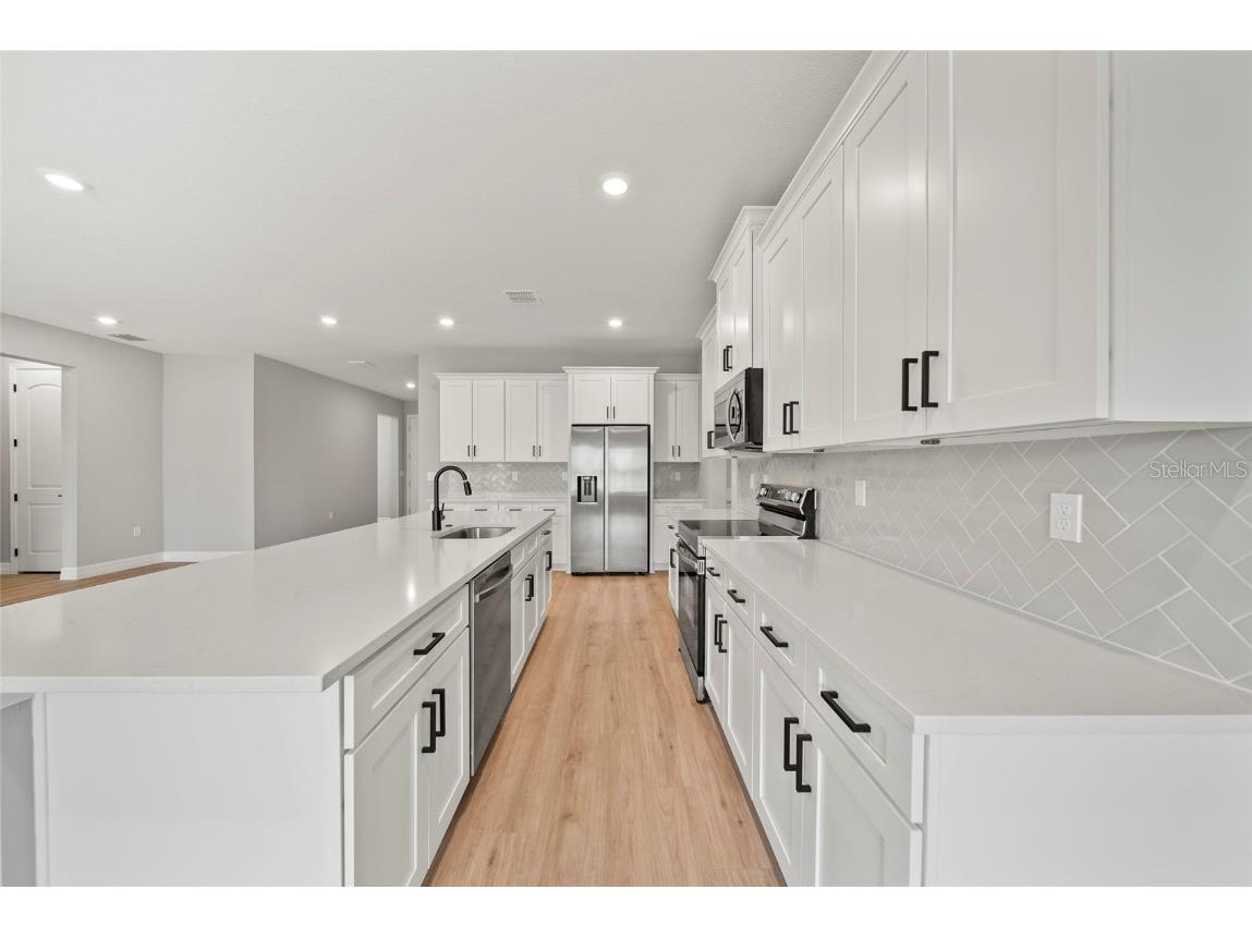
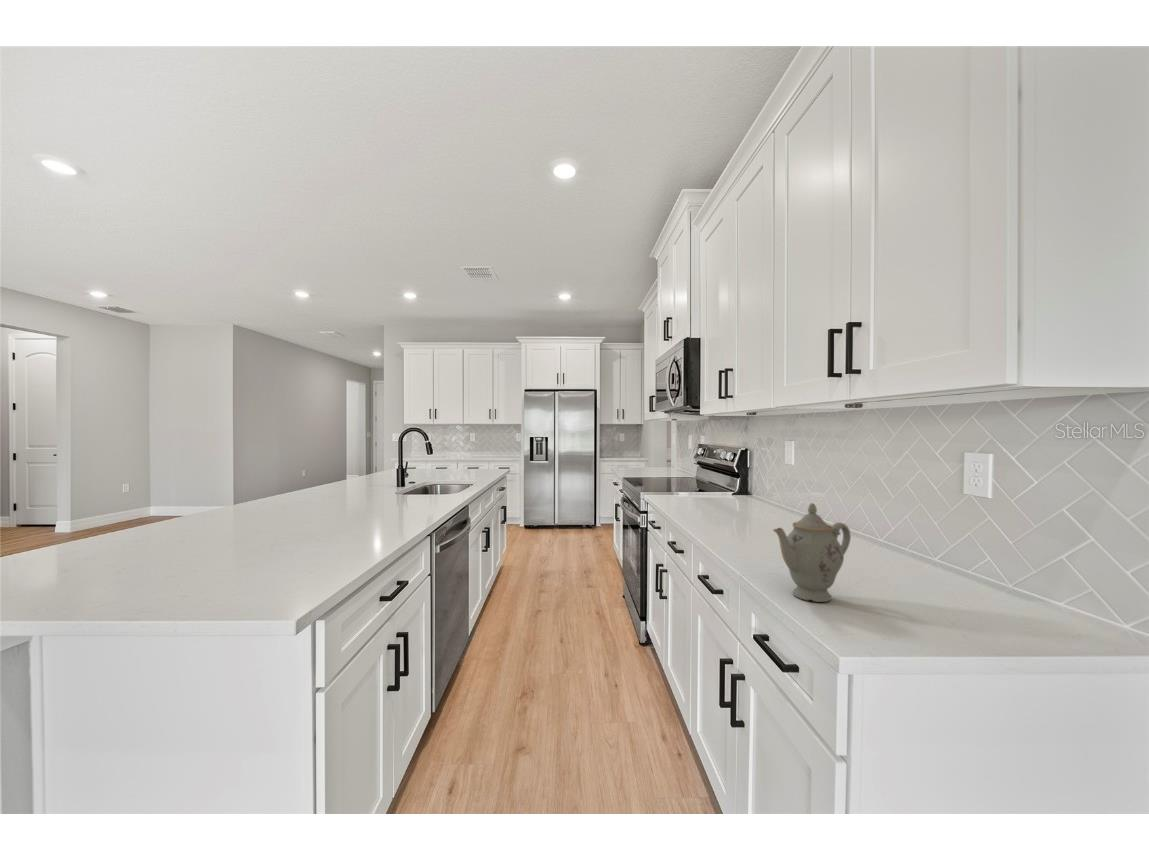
+ chinaware [772,502,852,603]
